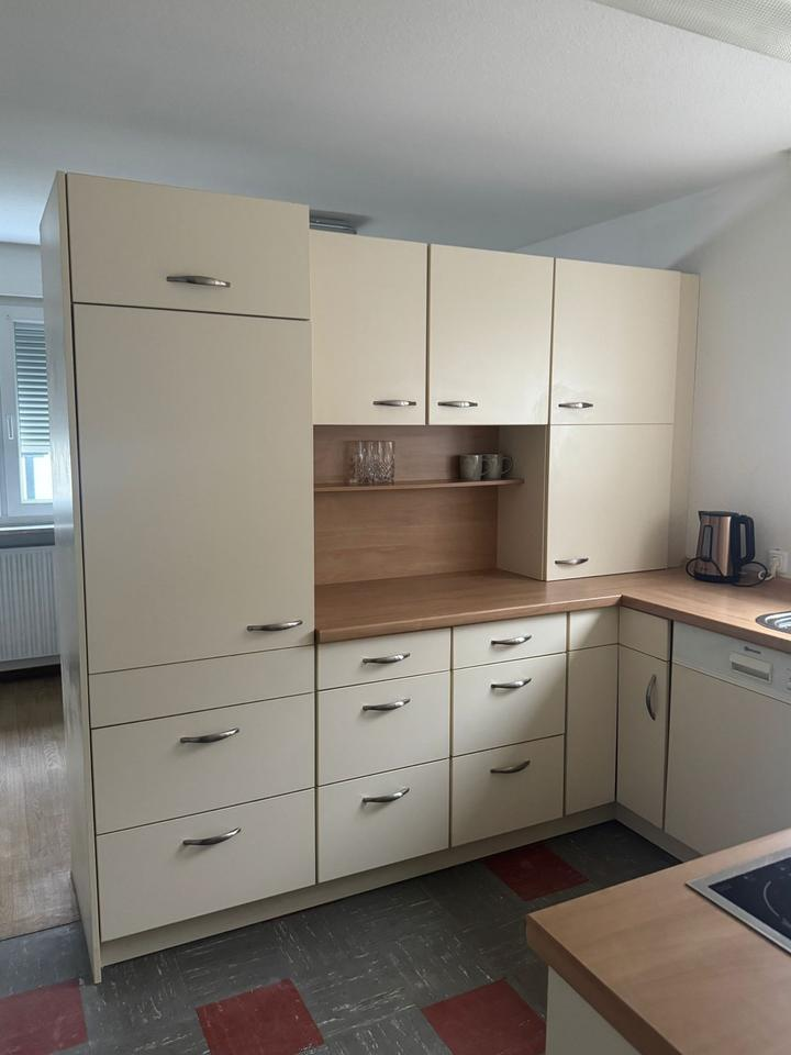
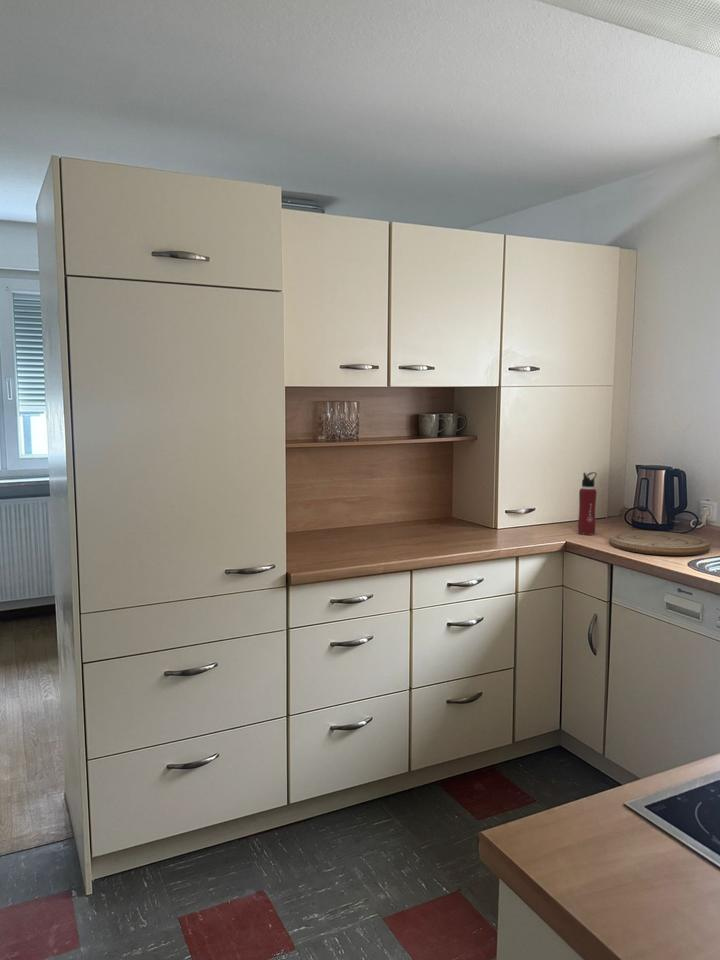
+ cutting board [608,530,711,556]
+ water bottle [577,471,598,536]
